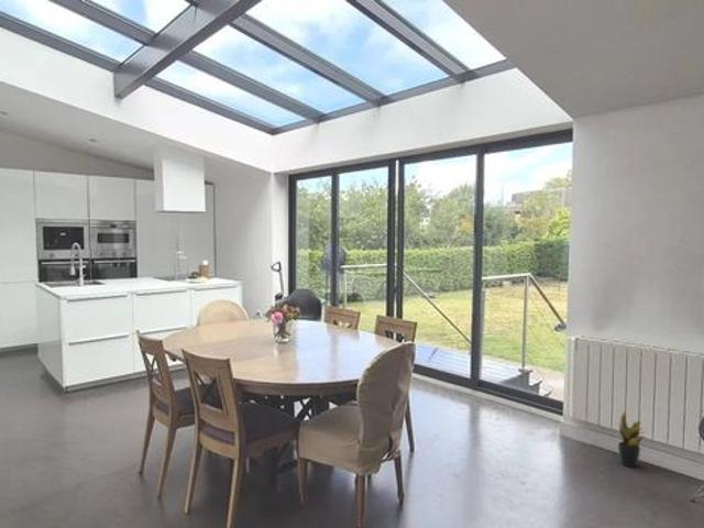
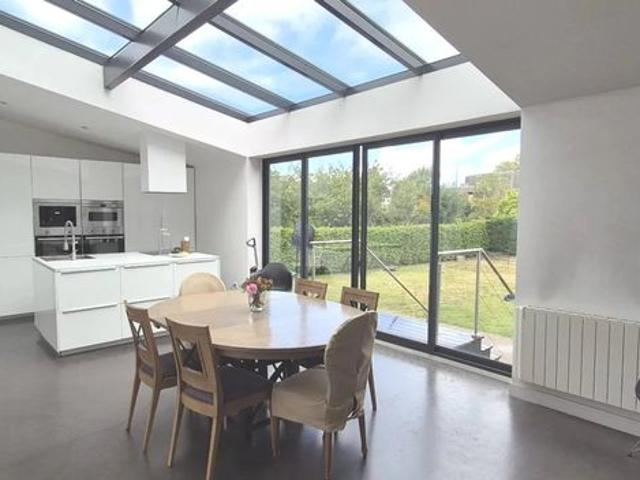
- potted plant [615,410,649,469]
